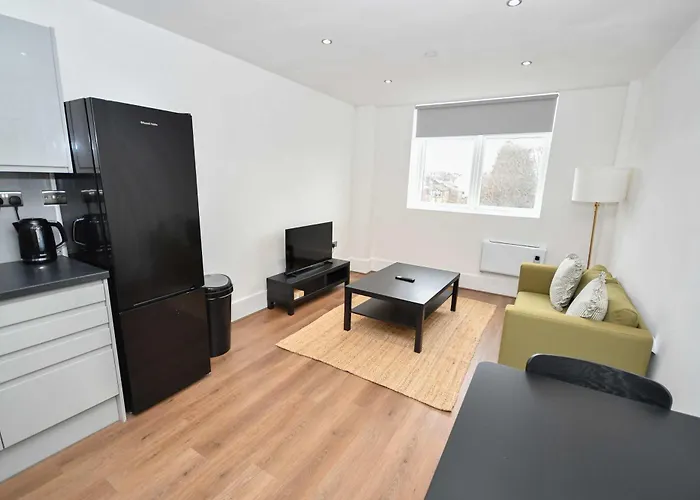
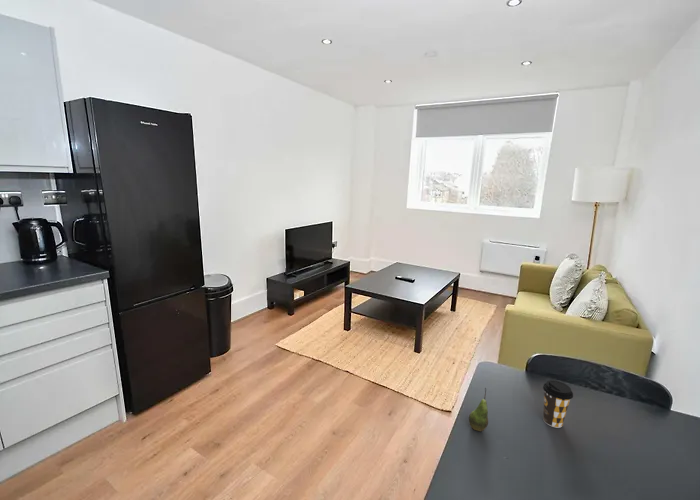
+ coffee cup [542,379,574,429]
+ fruit [468,387,489,432]
